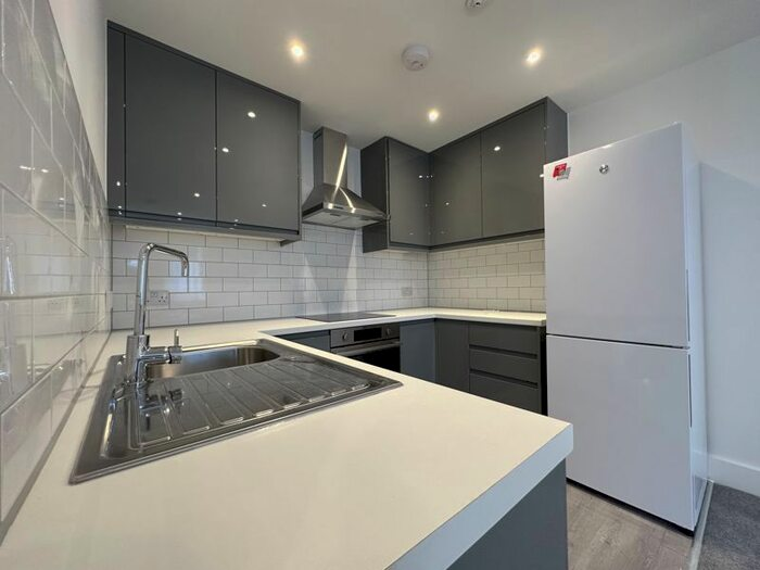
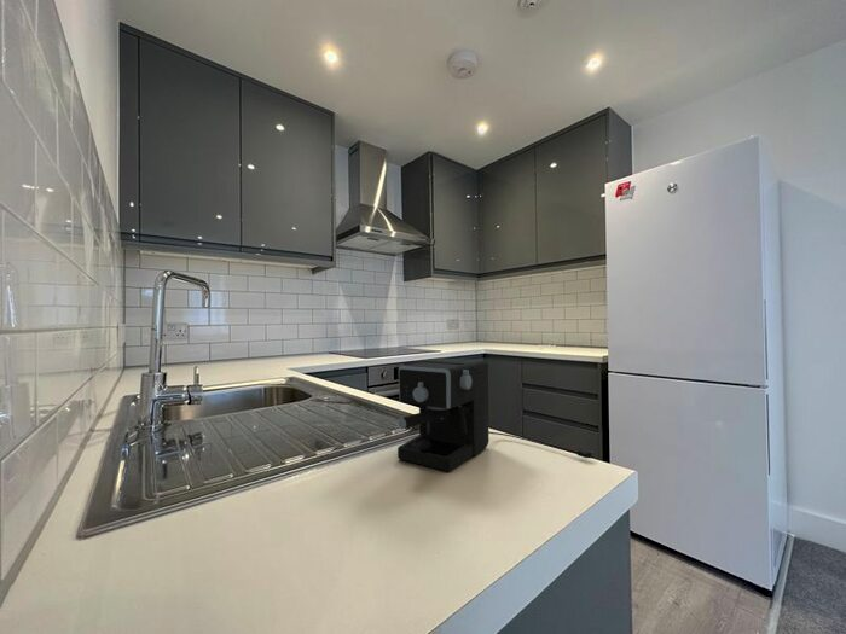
+ coffee maker [396,356,595,472]
